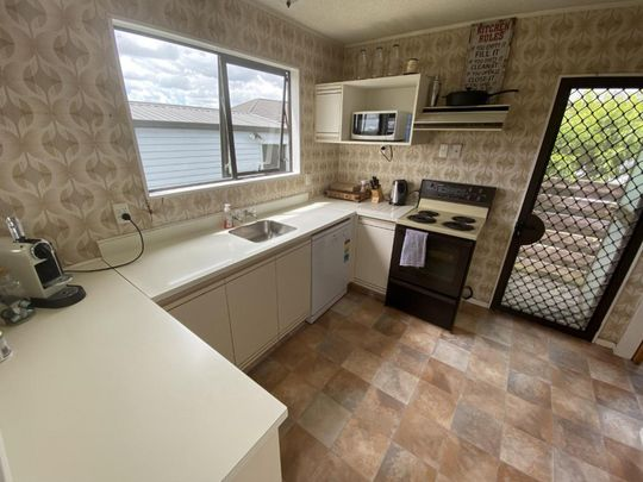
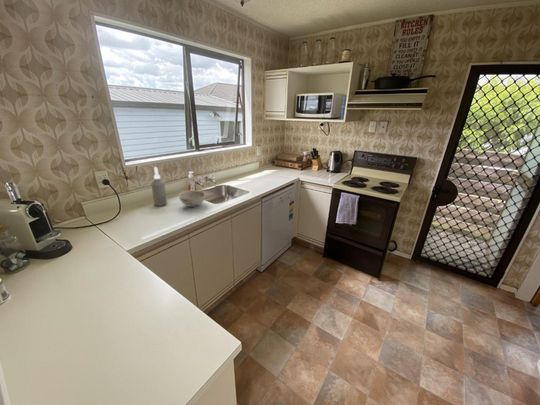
+ spray bottle [150,166,168,207]
+ bowl [177,189,207,208]
